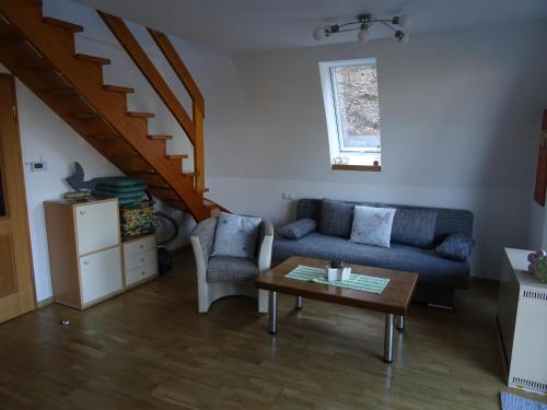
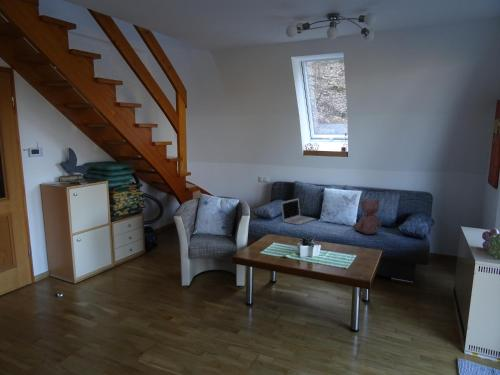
+ teddy bear [352,198,382,235]
+ laptop [280,197,316,226]
